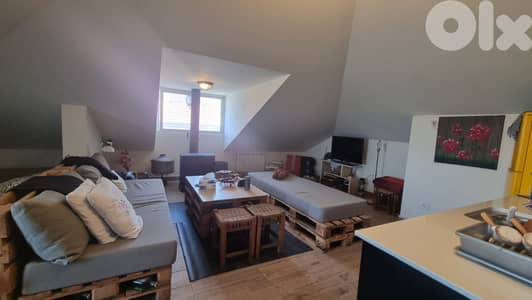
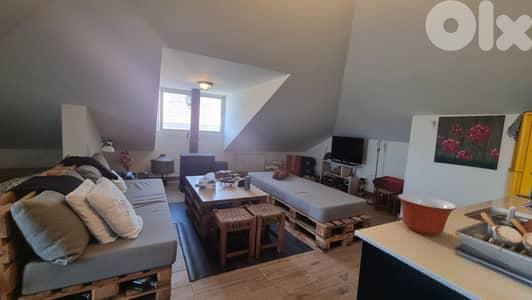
+ mixing bowl [397,193,458,236]
